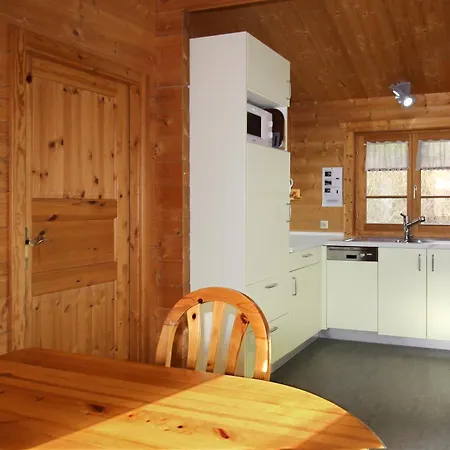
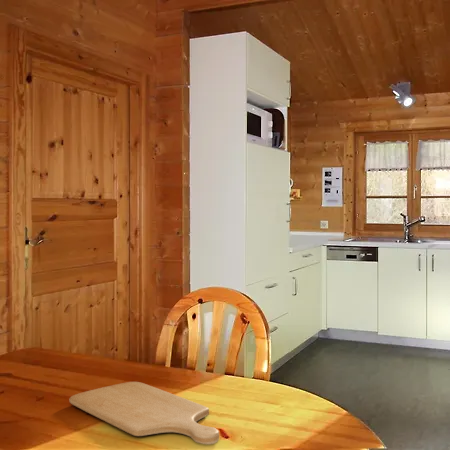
+ chopping board [68,381,220,445]
